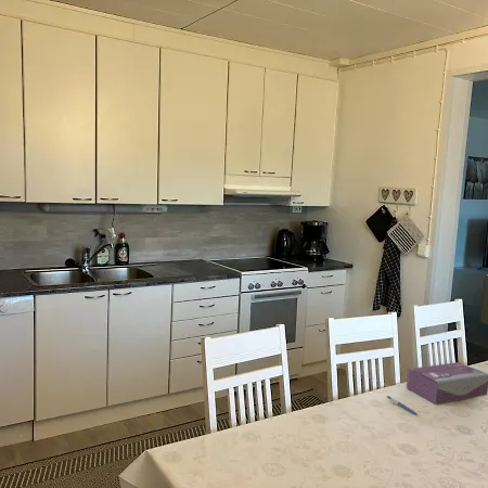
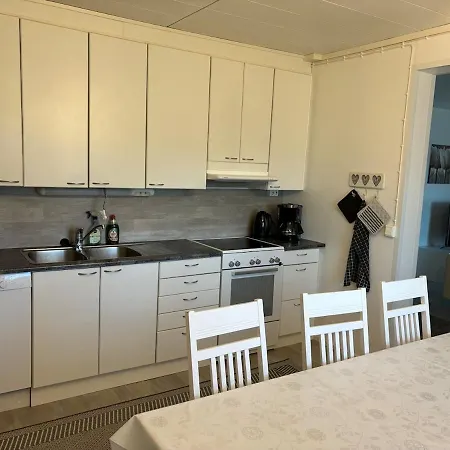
- pen [385,395,418,415]
- tissue box [406,361,488,406]
